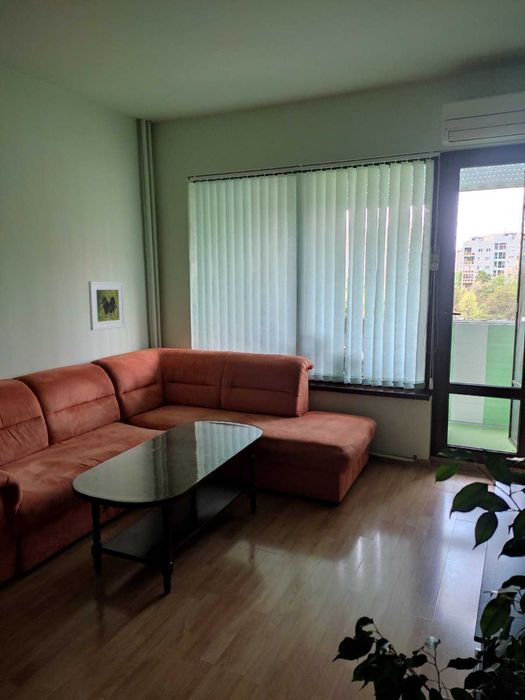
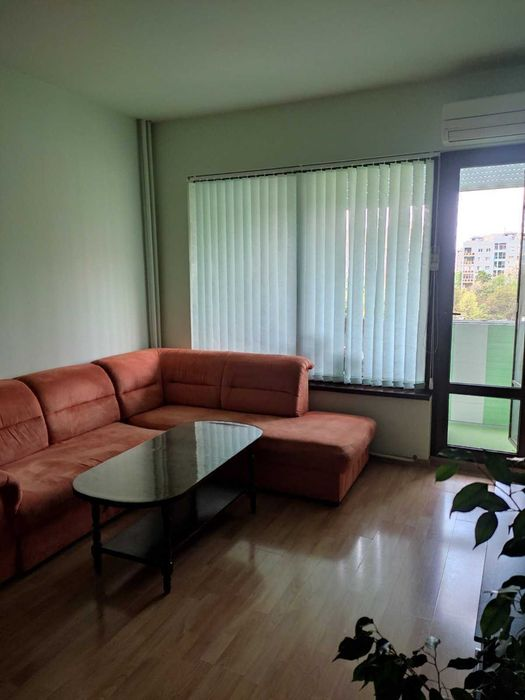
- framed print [87,280,126,331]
